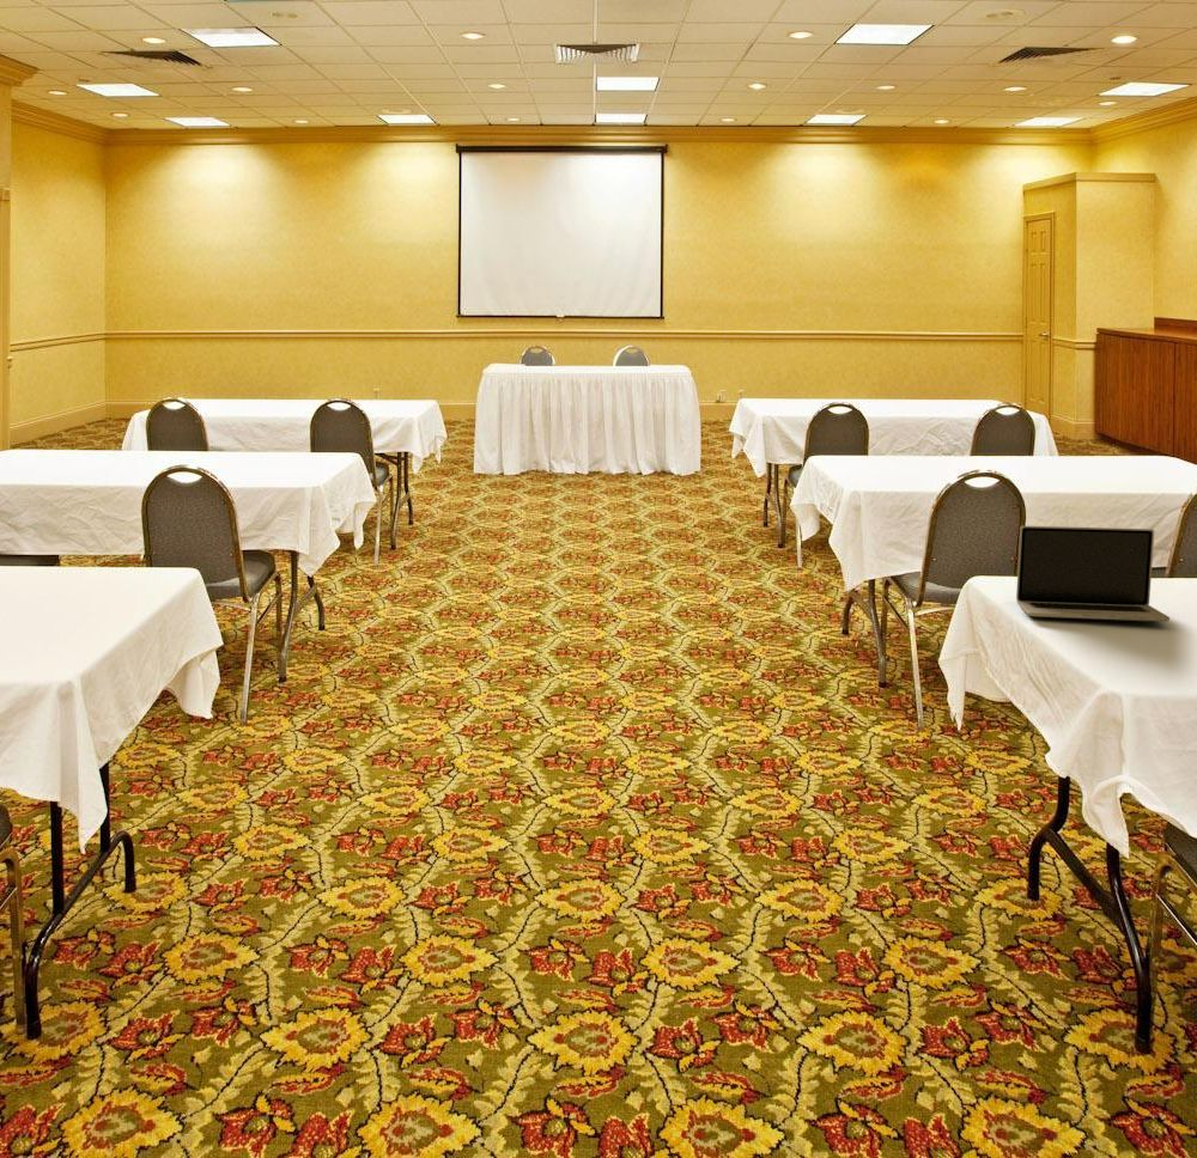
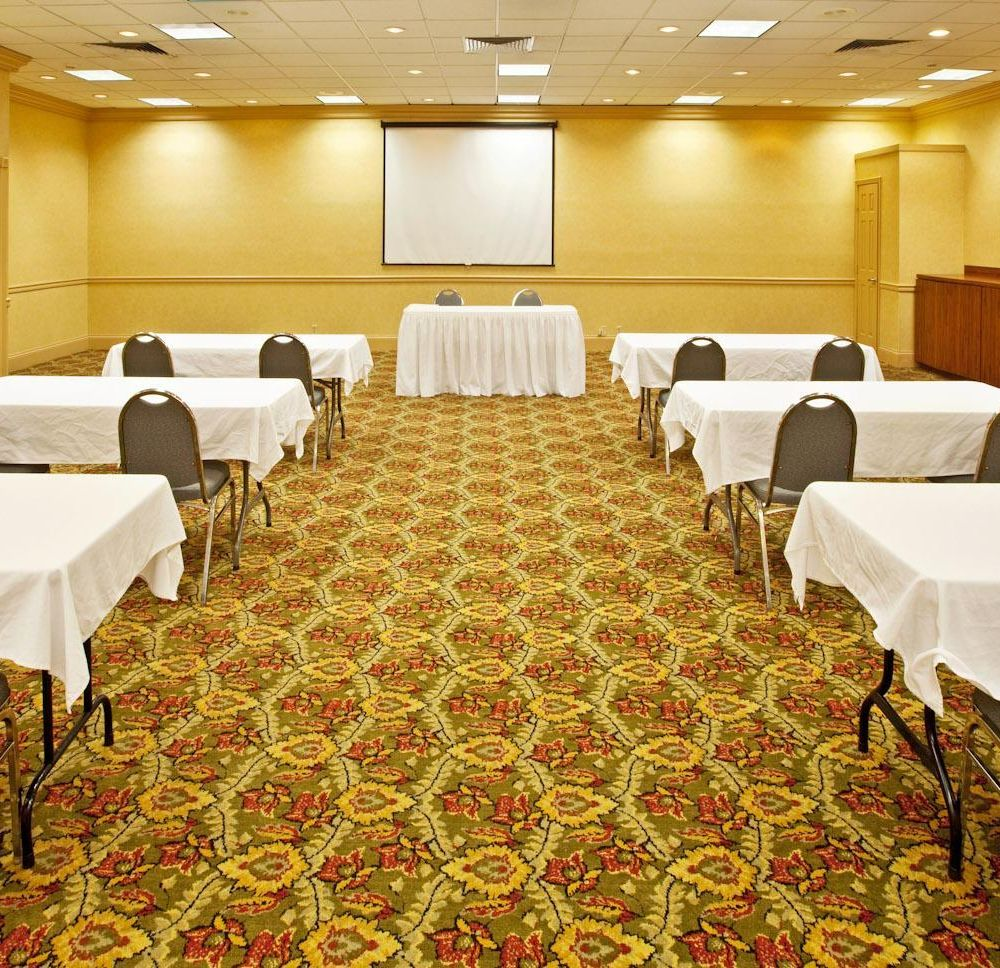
- laptop [1015,525,1171,623]
